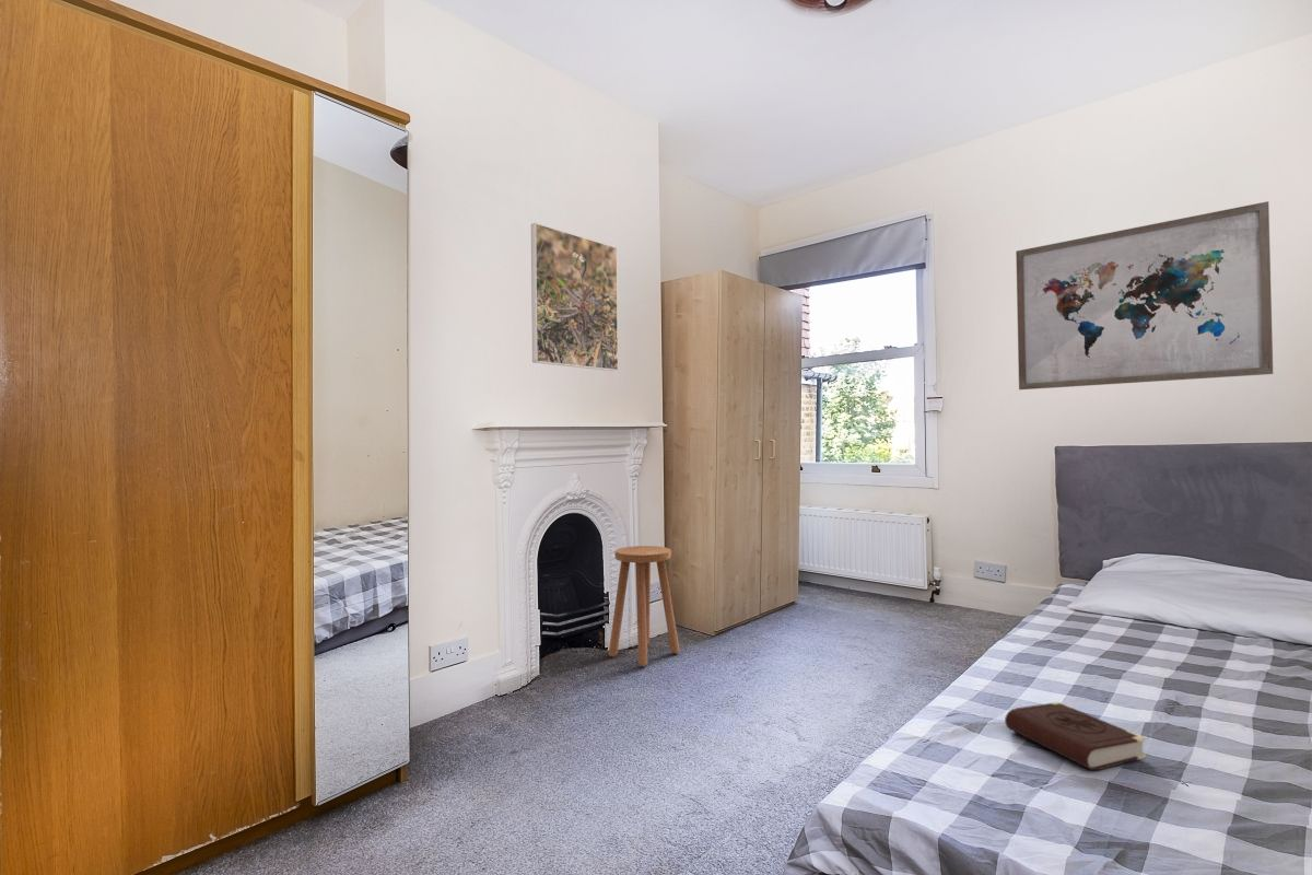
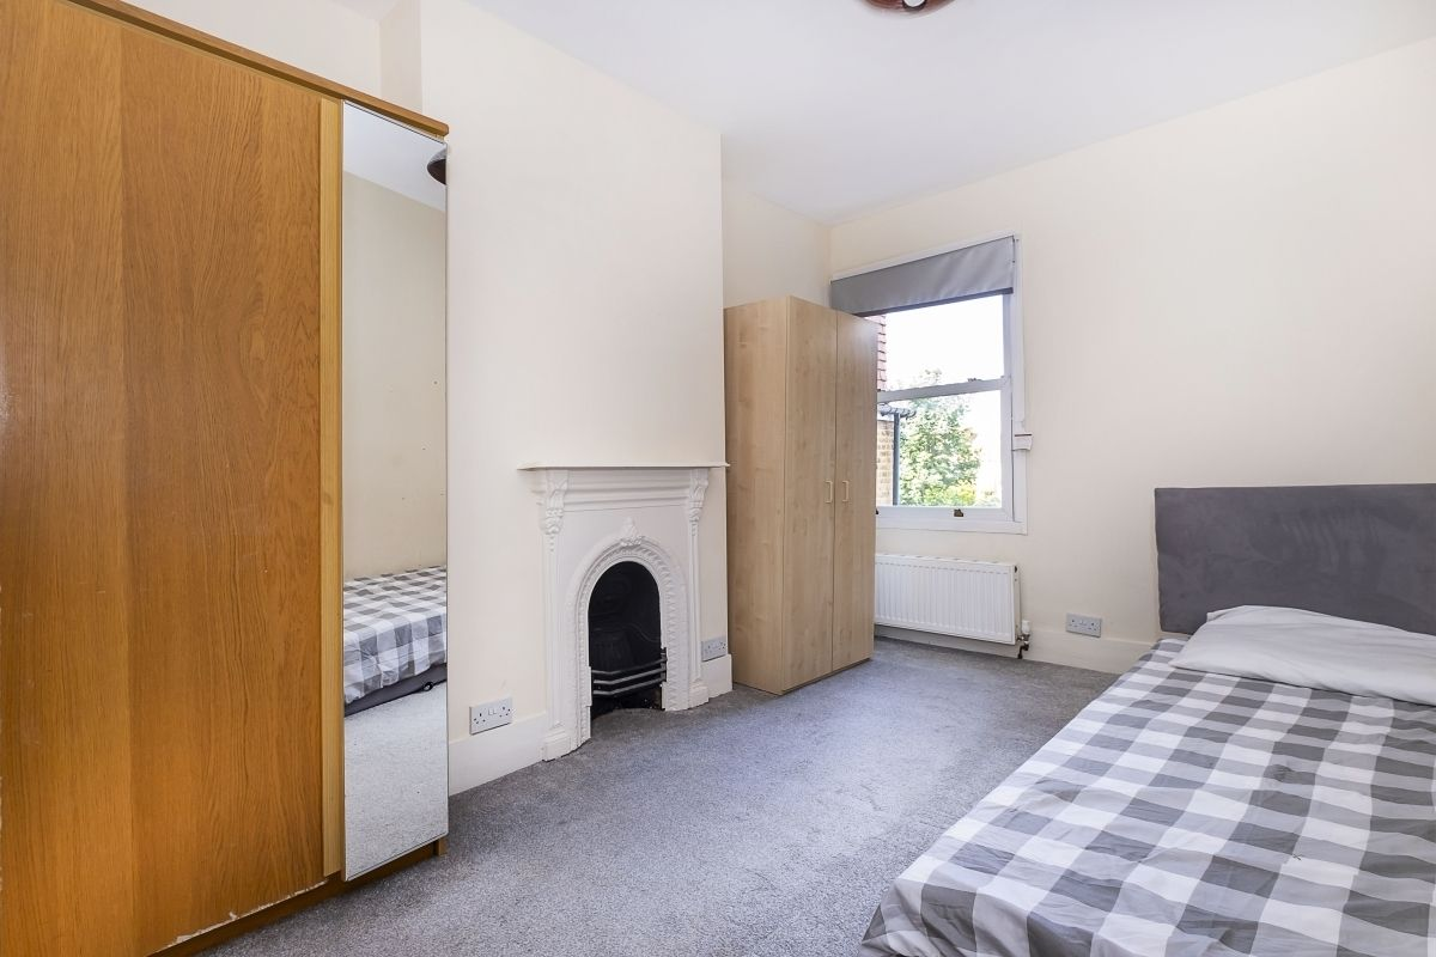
- wall art [1015,200,1274,390]
- book [1004,701,1148,771]
- stool [608,545,681,667]
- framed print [530,222,620,372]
